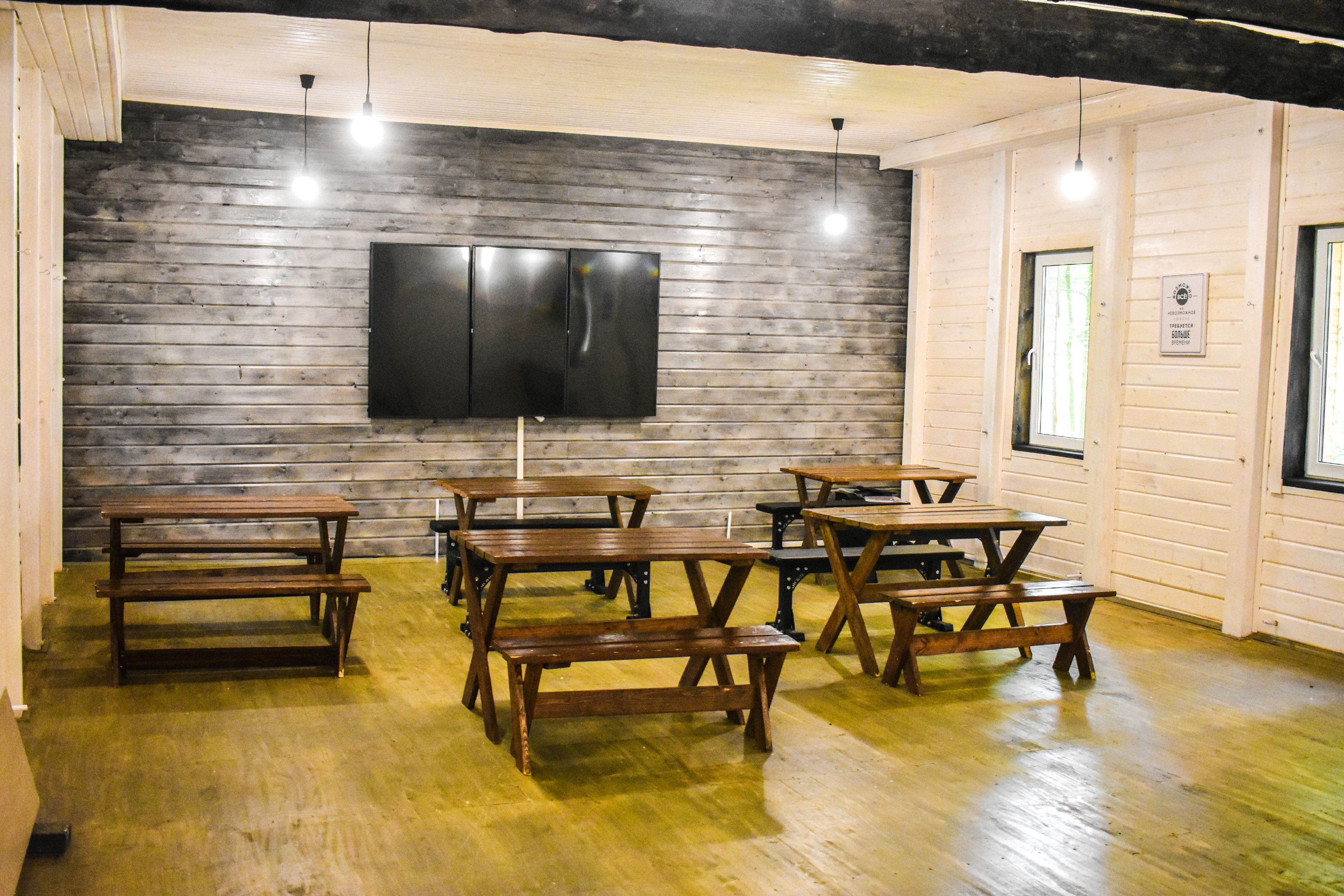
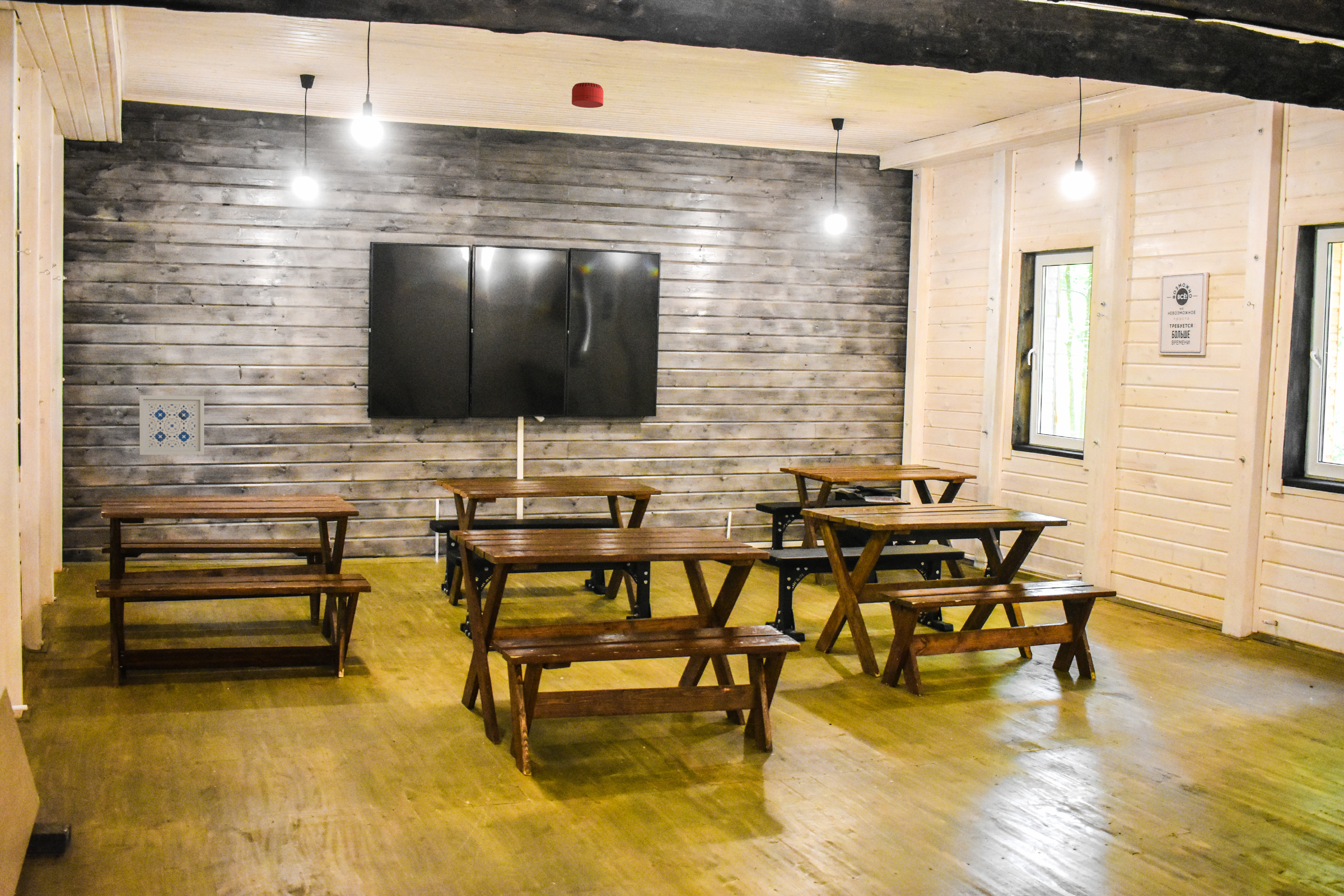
+ wall art [139,395,204,455]
+ smoke detector [571,82,604,108]
